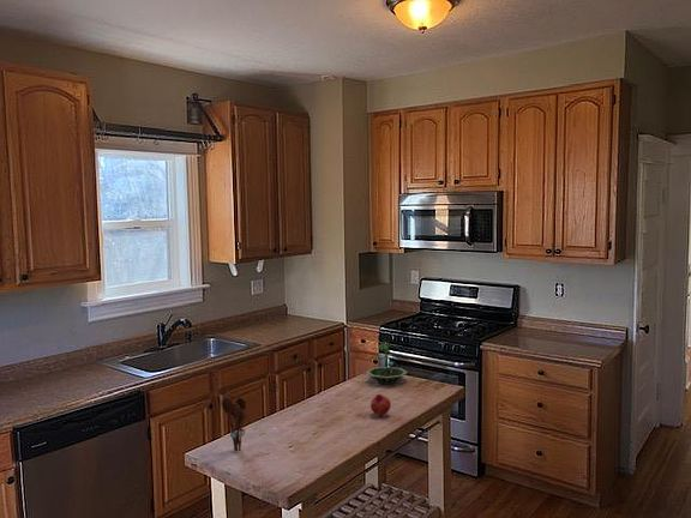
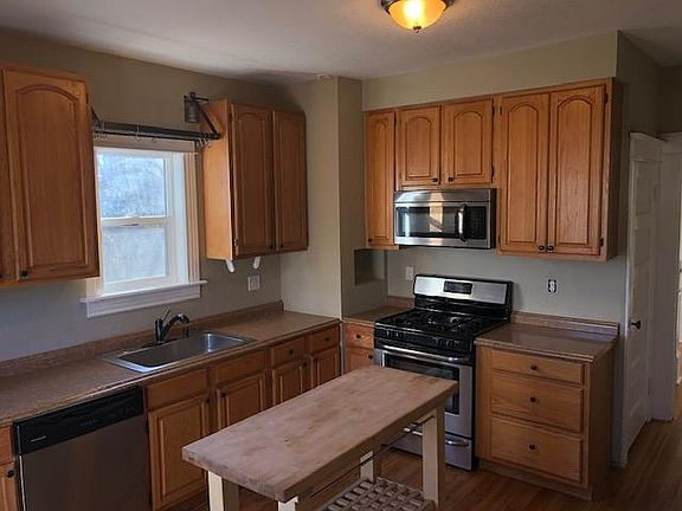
- utensil holder [221,396,247,452]
- terrarium [365,341,409,386]
- fruit [369,393,392,417]
